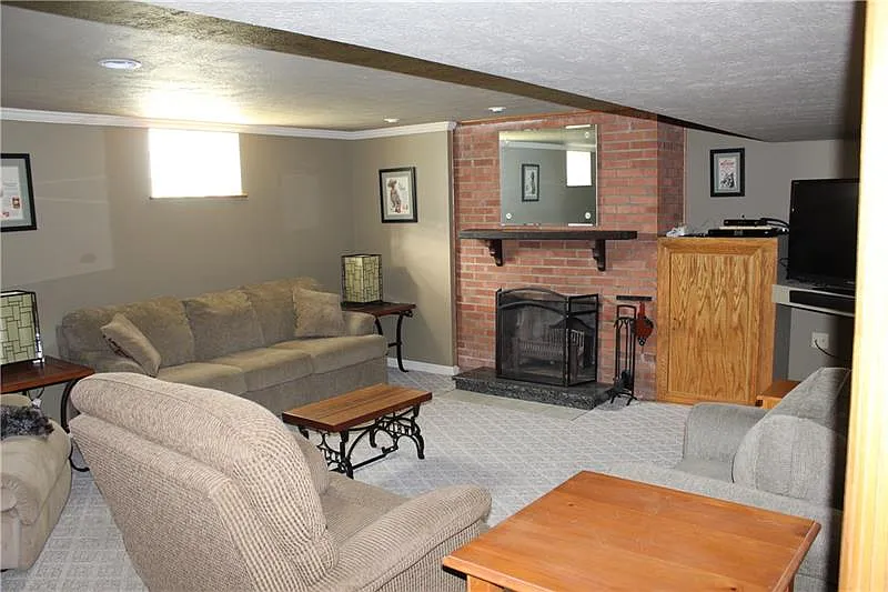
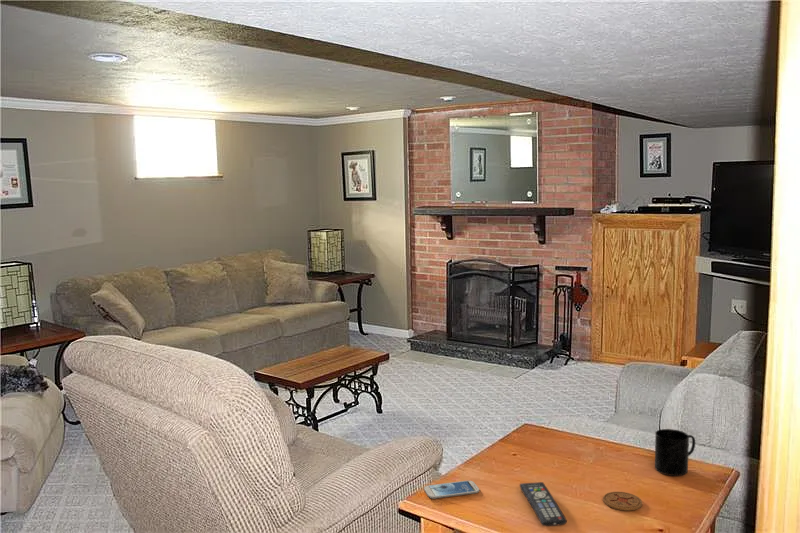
+ remote control [519,481,568,527]
+ coaster [602,491,643,512]
+ smartphone [423,479,480,499]
+ mug [654,428,696,477]
